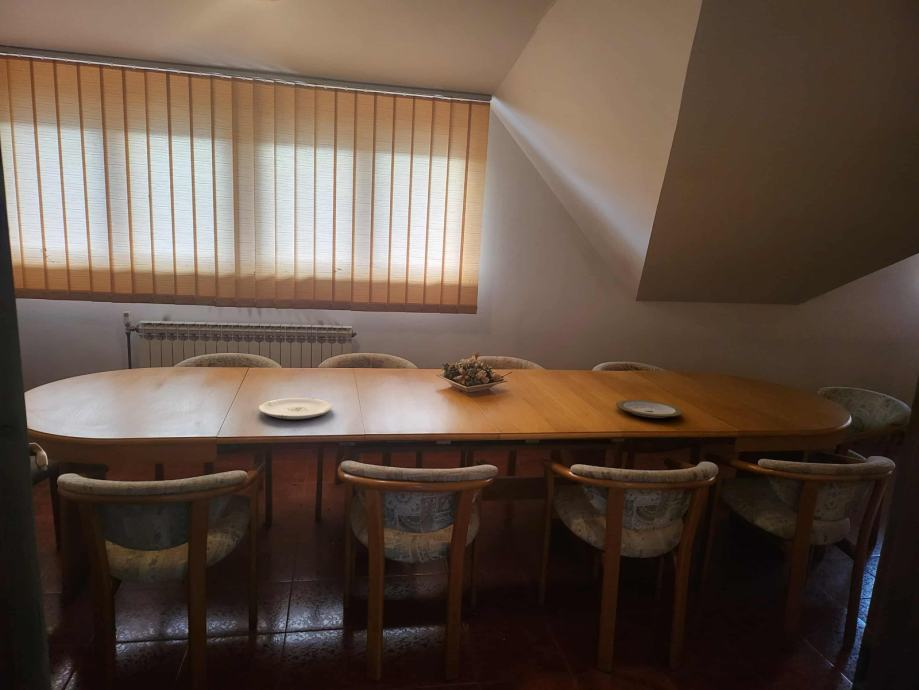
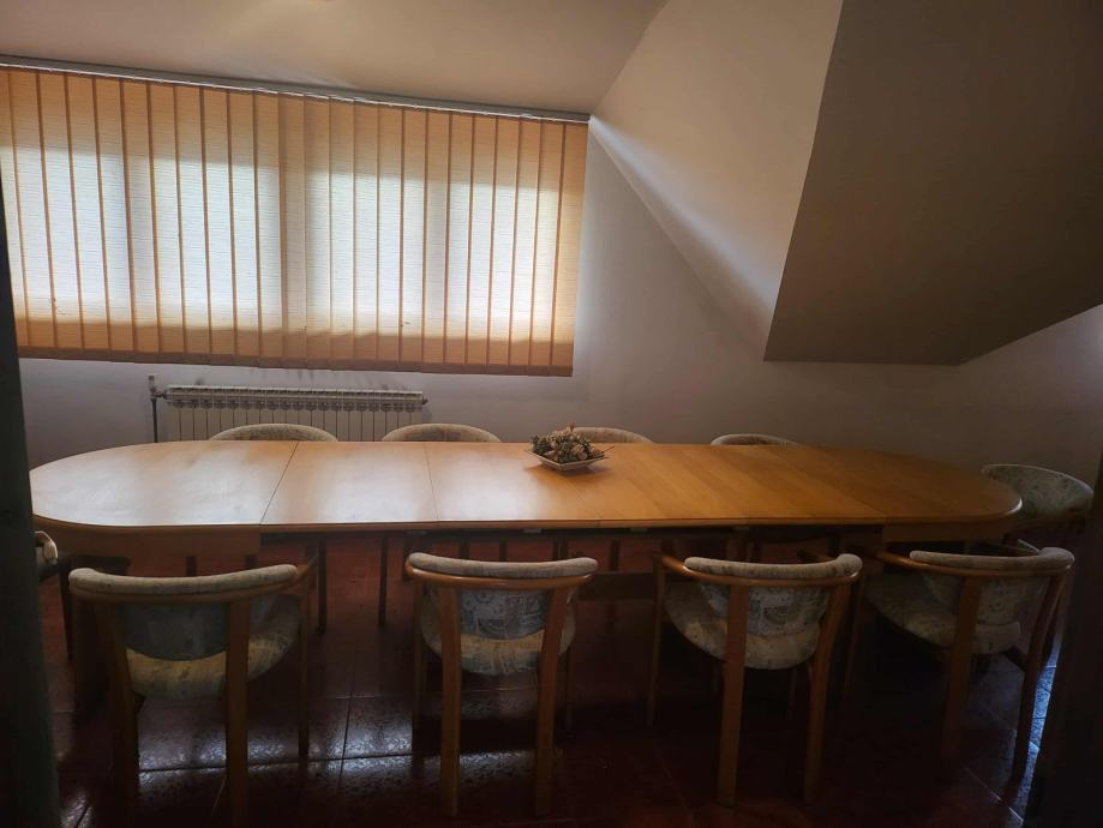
- plate [615,399,684,419]
- plate [258,397,334,420]
